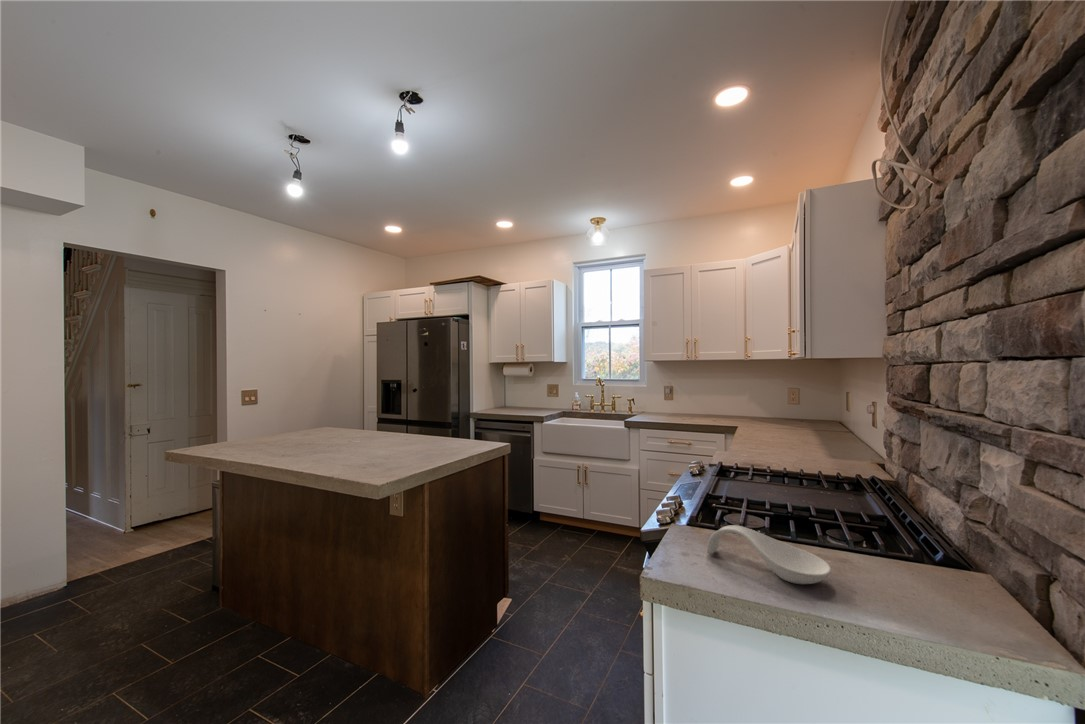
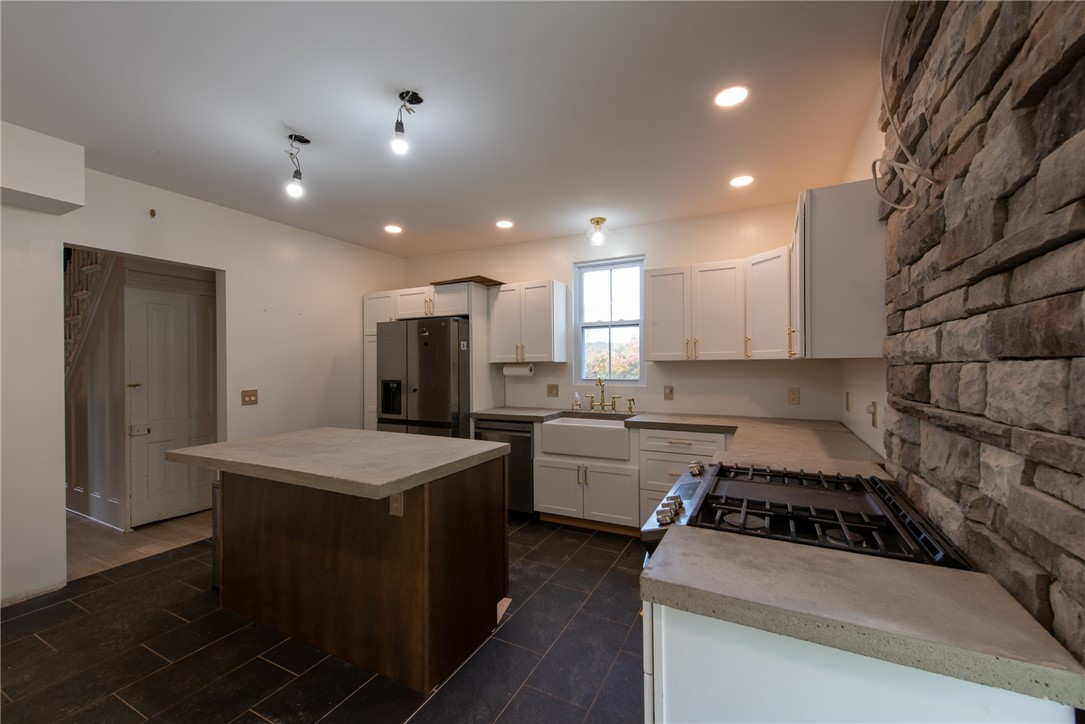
- spoon rest [706,524,832,585]
